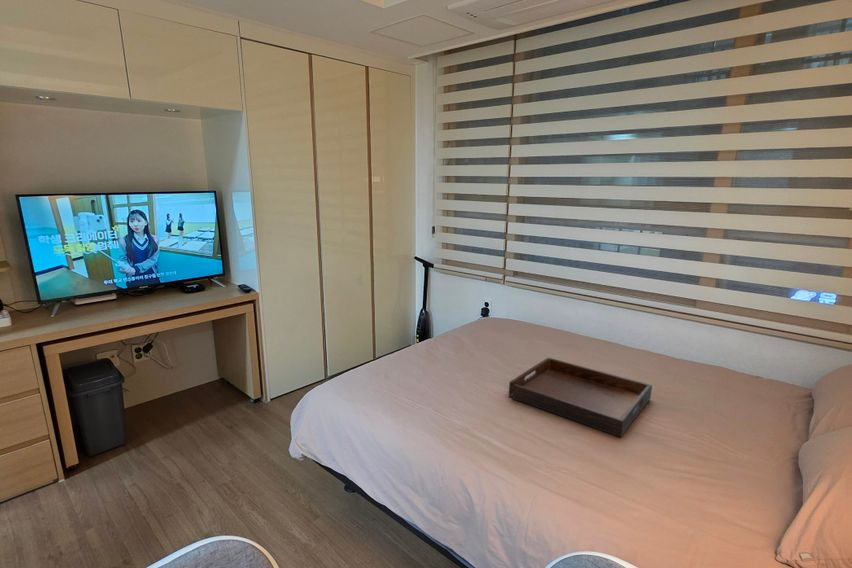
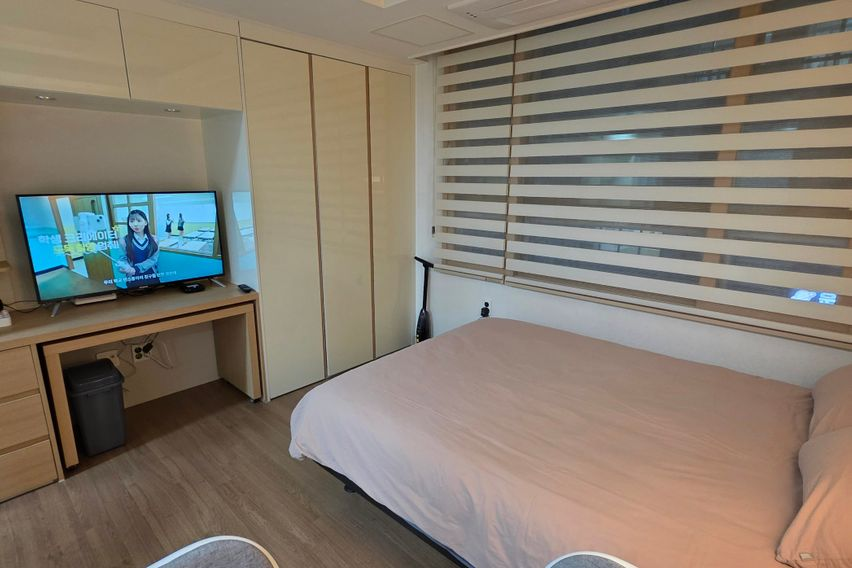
- serving tray [508,357,653,438]
